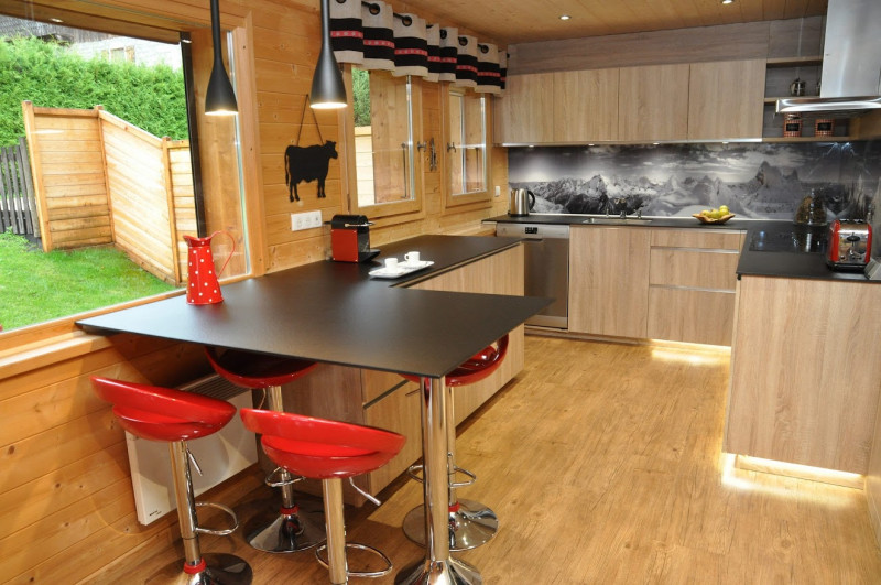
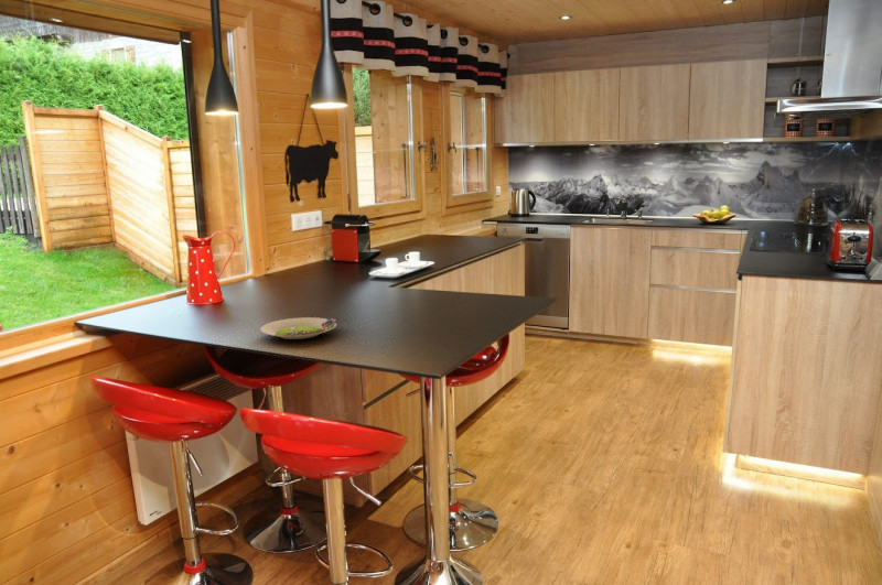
+ salad plate [259,316,337,340]
